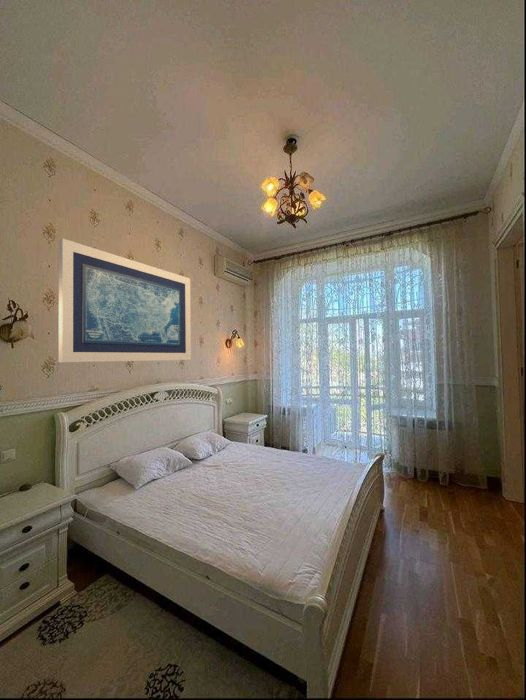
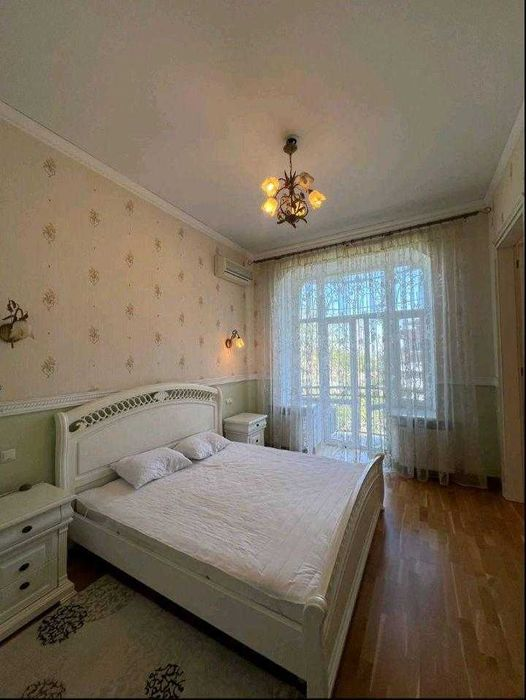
- wall art [58,238,192,363]
